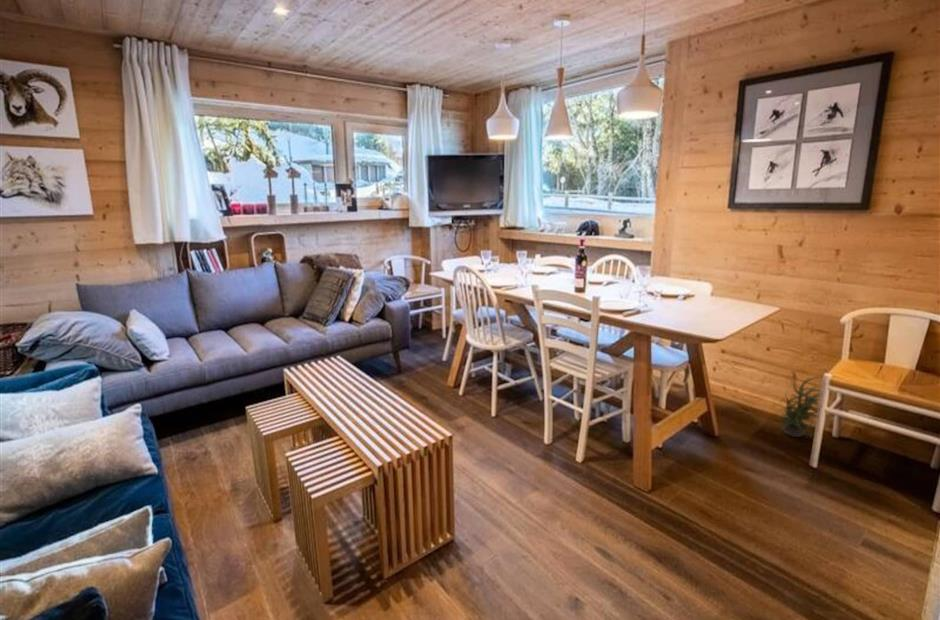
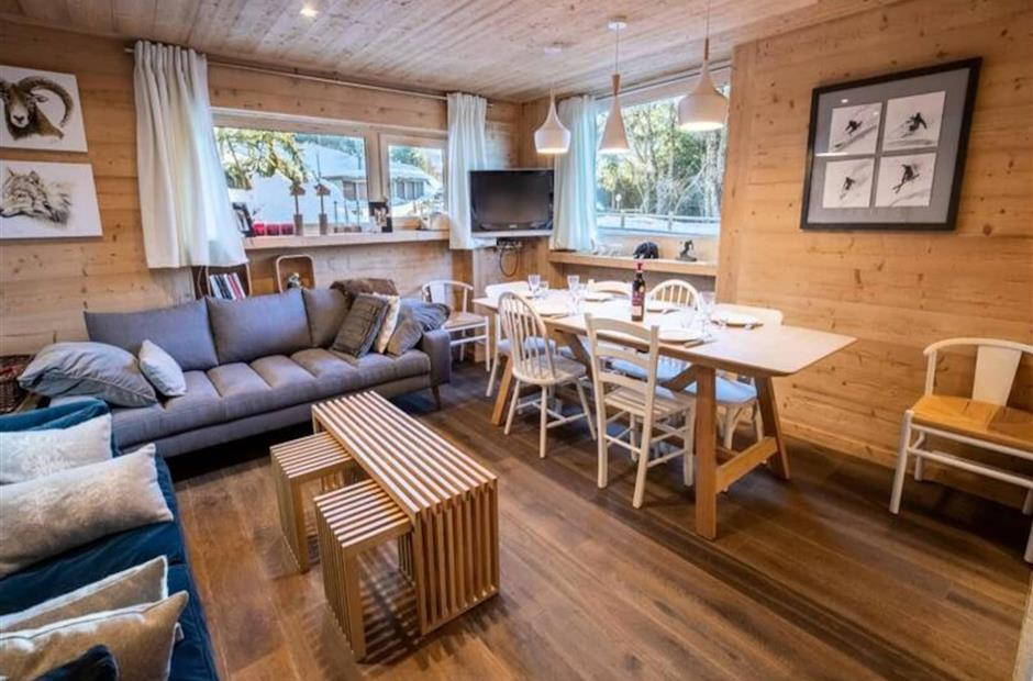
- potted plant [774,372,831,438]
